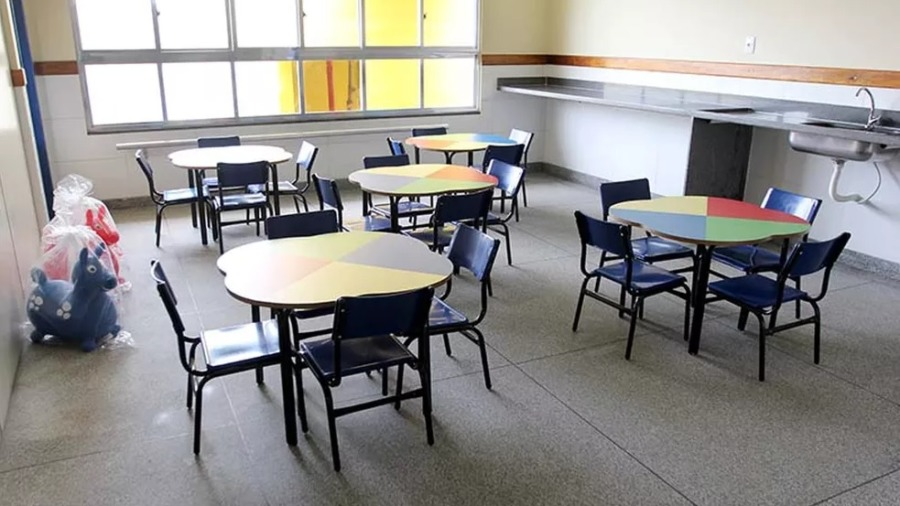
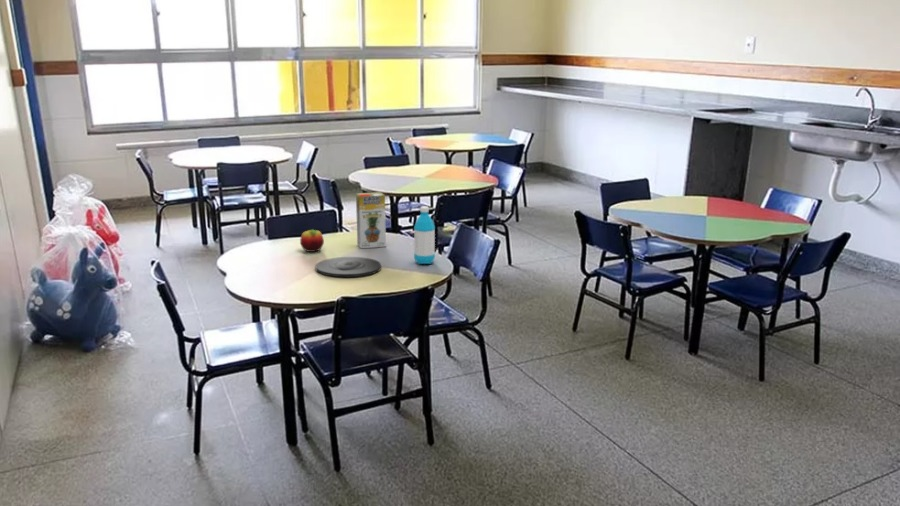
+ water bottle [413,205,436,265]
+ plate [315,256,382,278]
+ juice box [355,191,387,249]
+ fruit [299,228,325,253]
